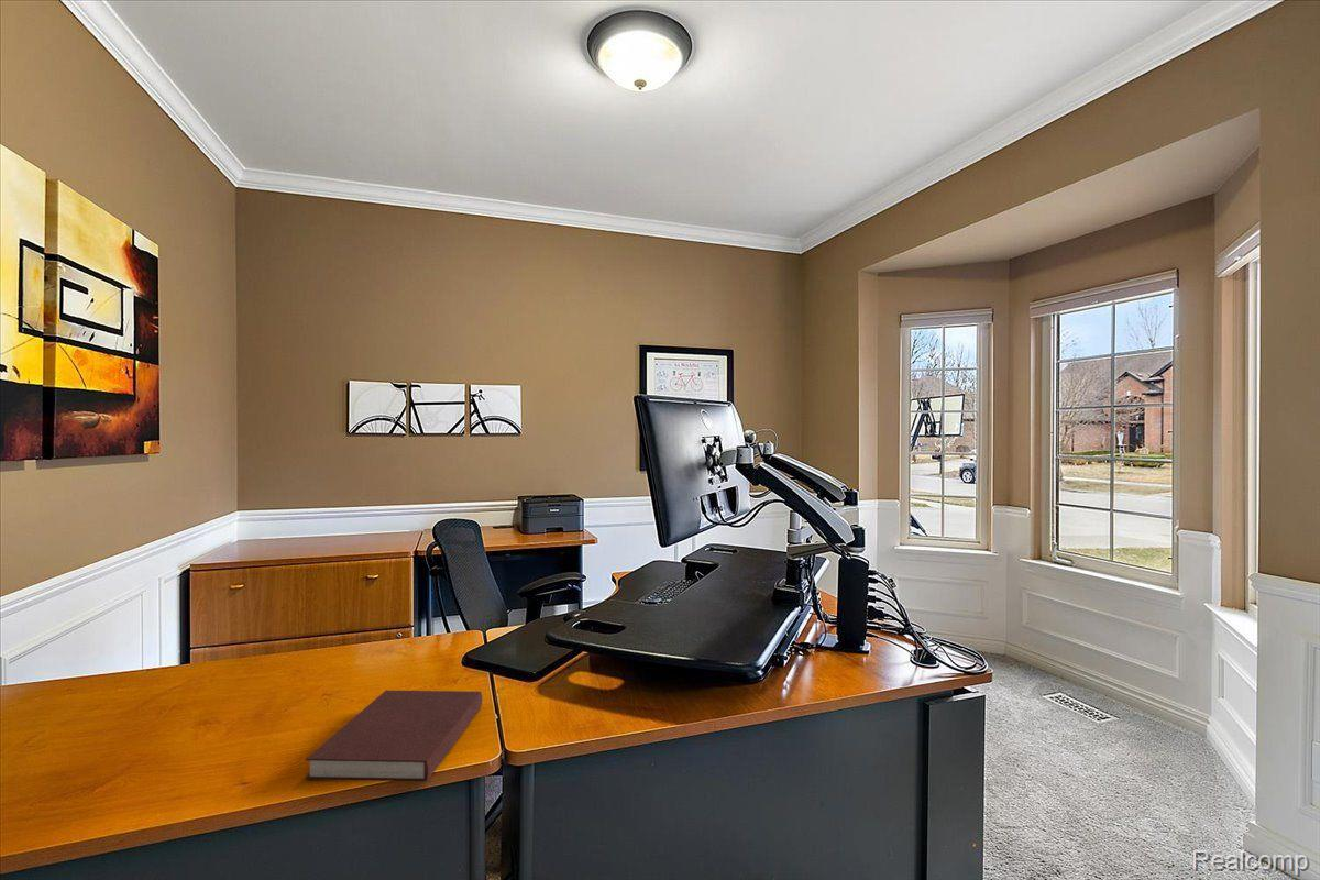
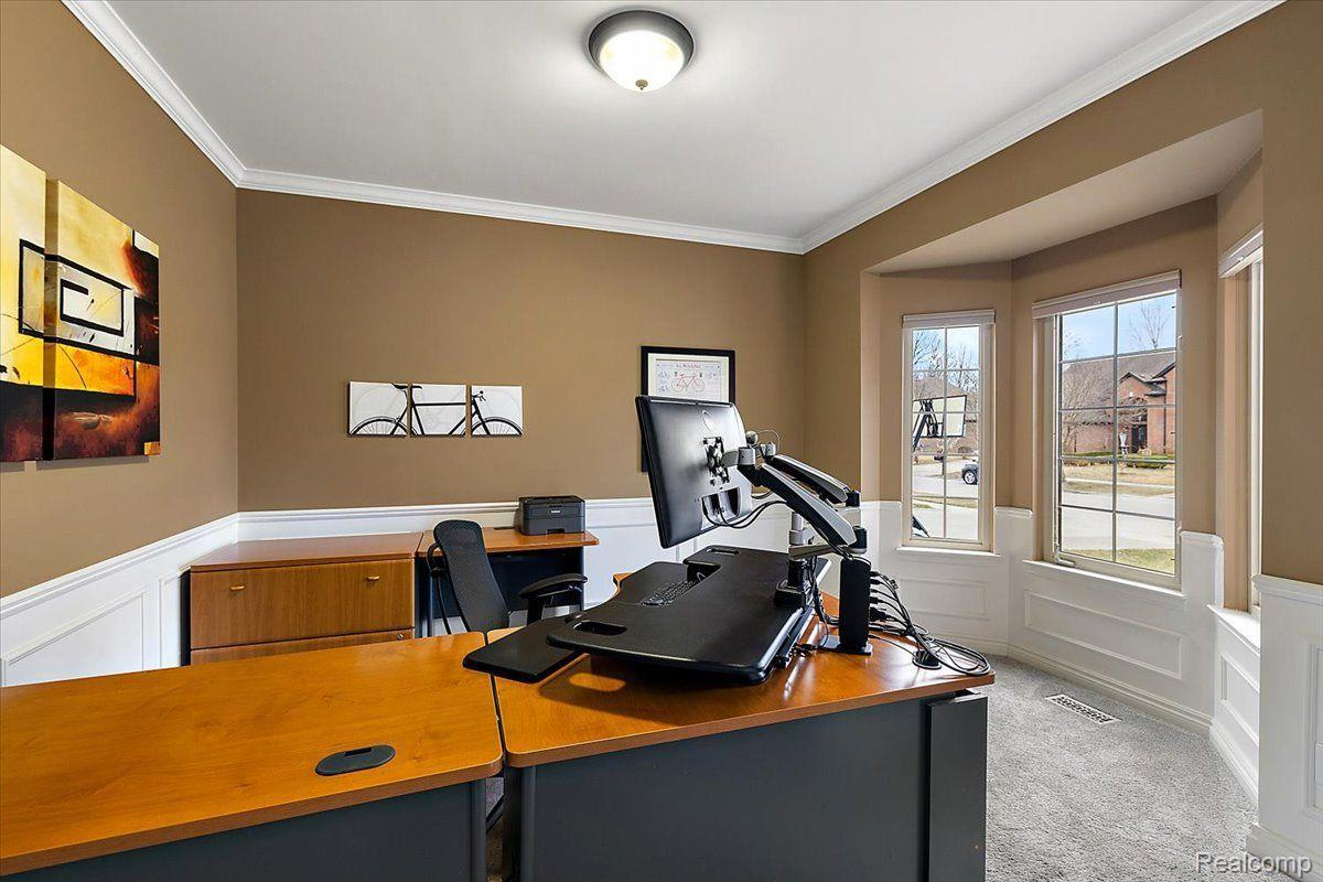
- notebook [305,690,483,782]
